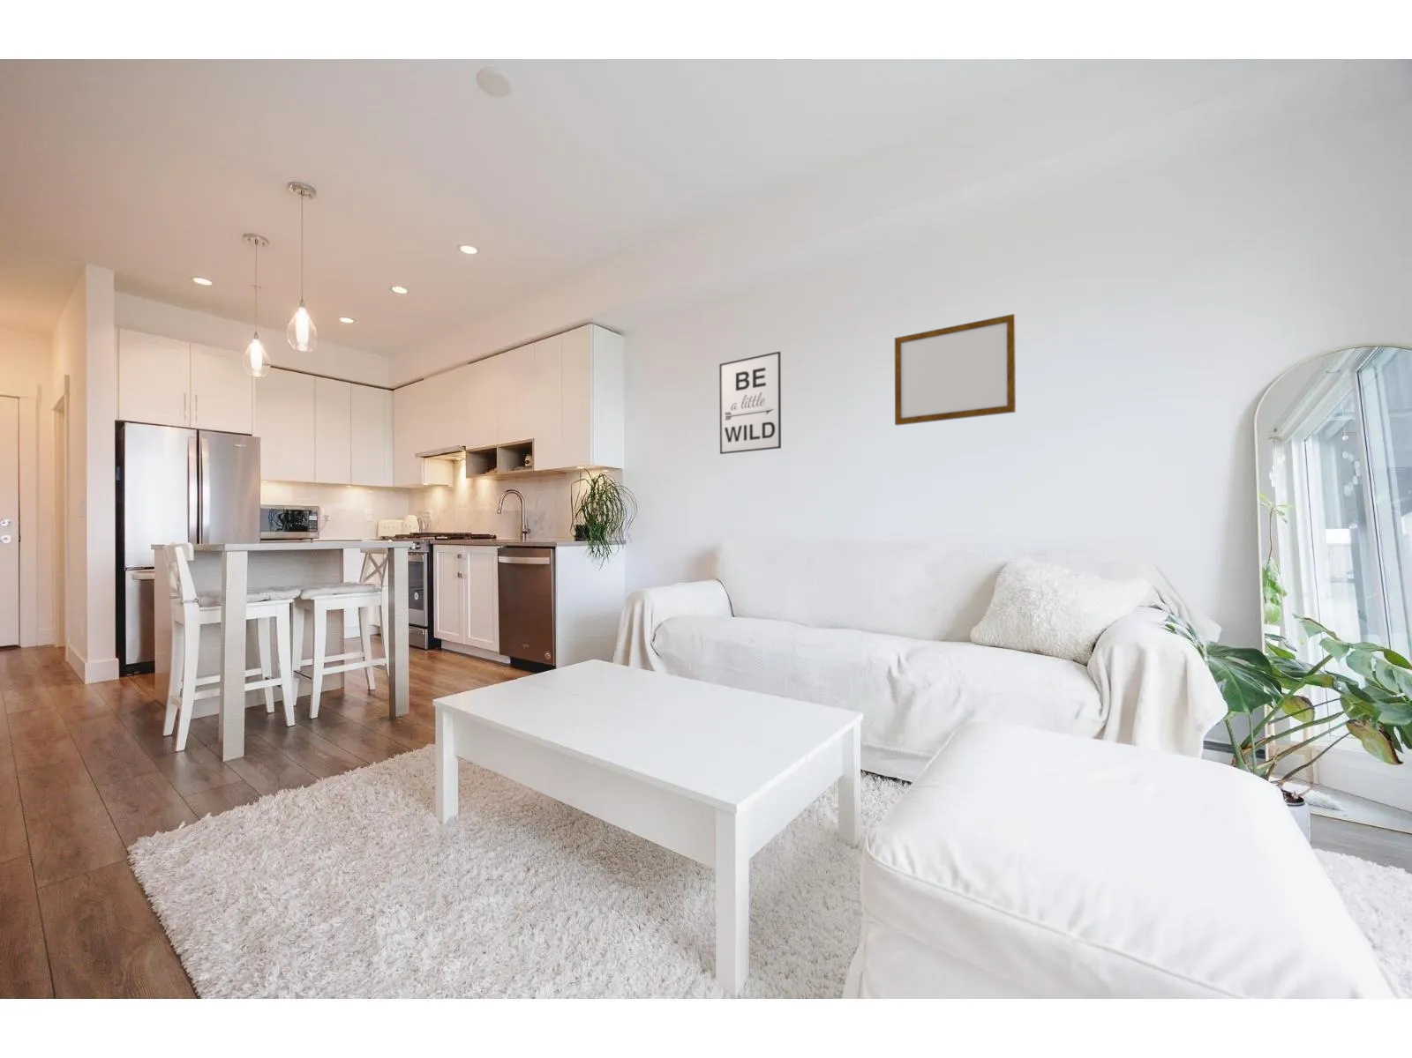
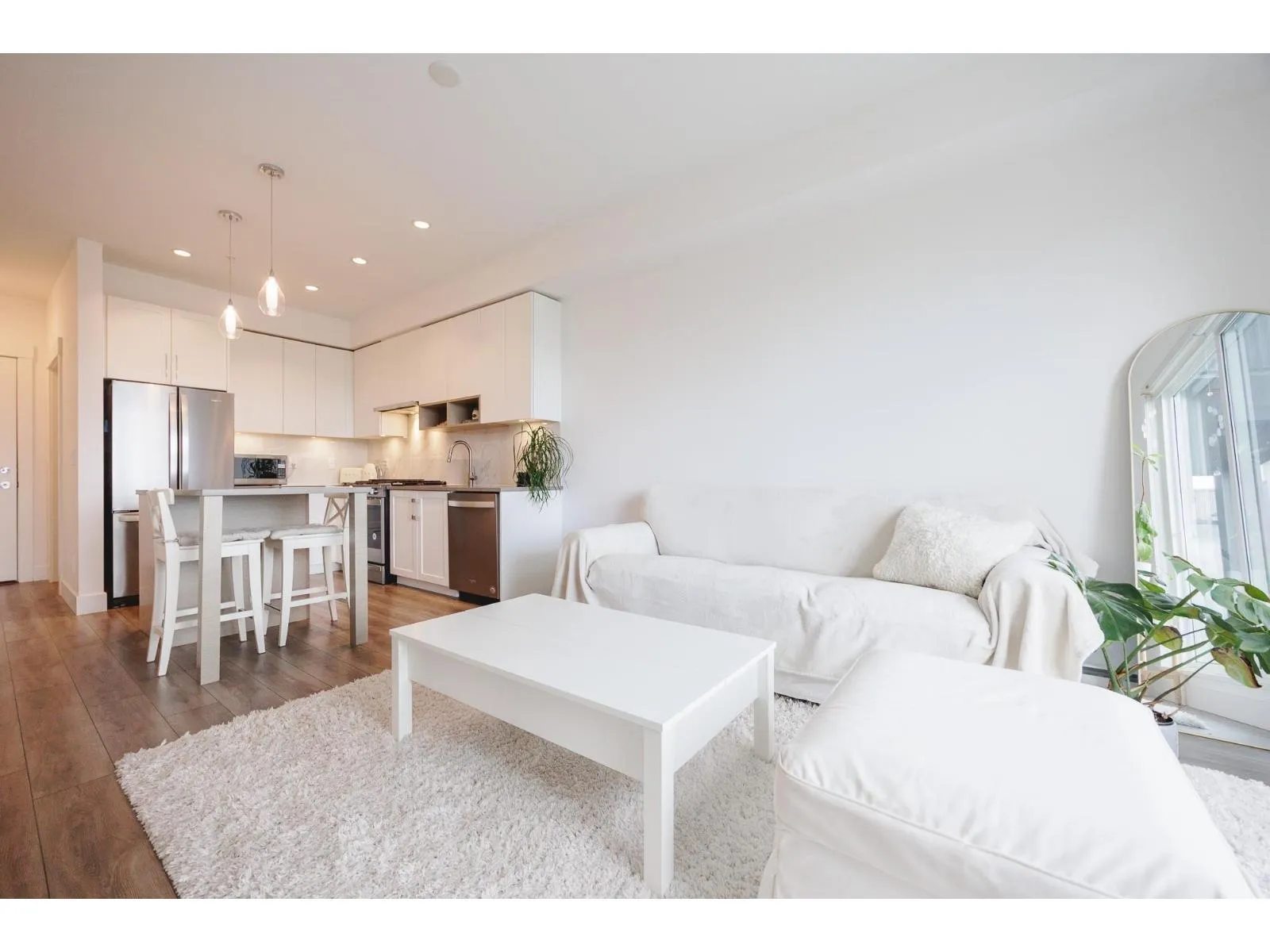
- writing board [894,313,1016,427]
- wall art [718,351,782,455]
